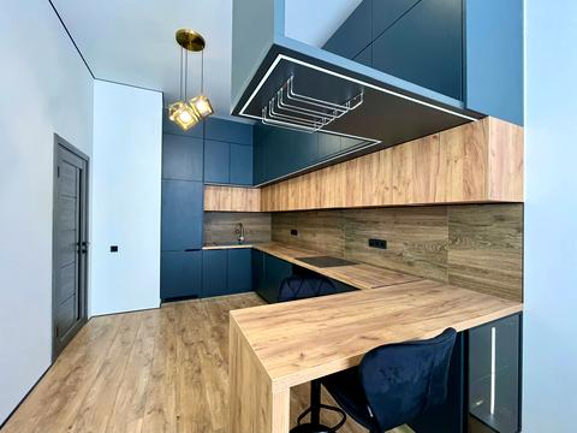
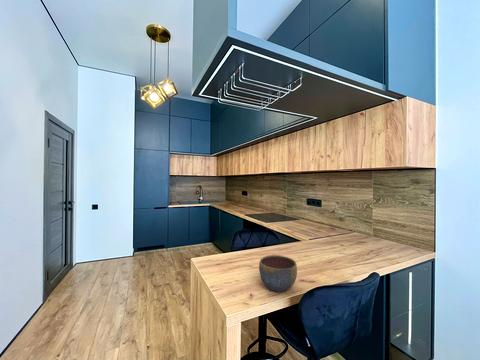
+ bowl [258,254,298,293]
